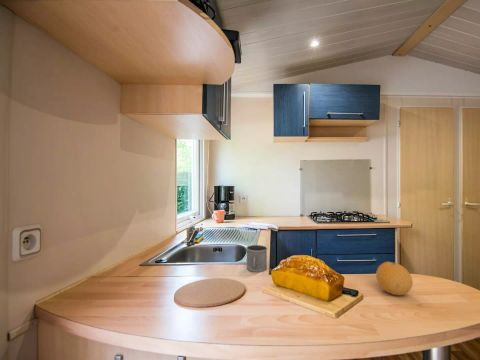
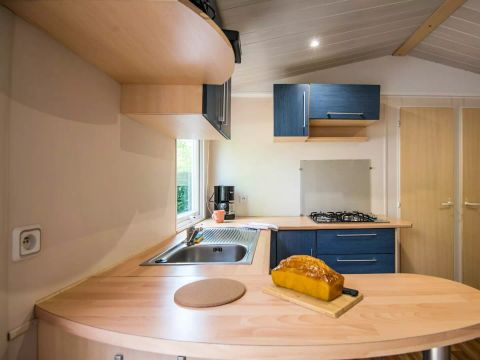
- fruit [375,261,414,296]
- mug [245,244,268,273]
